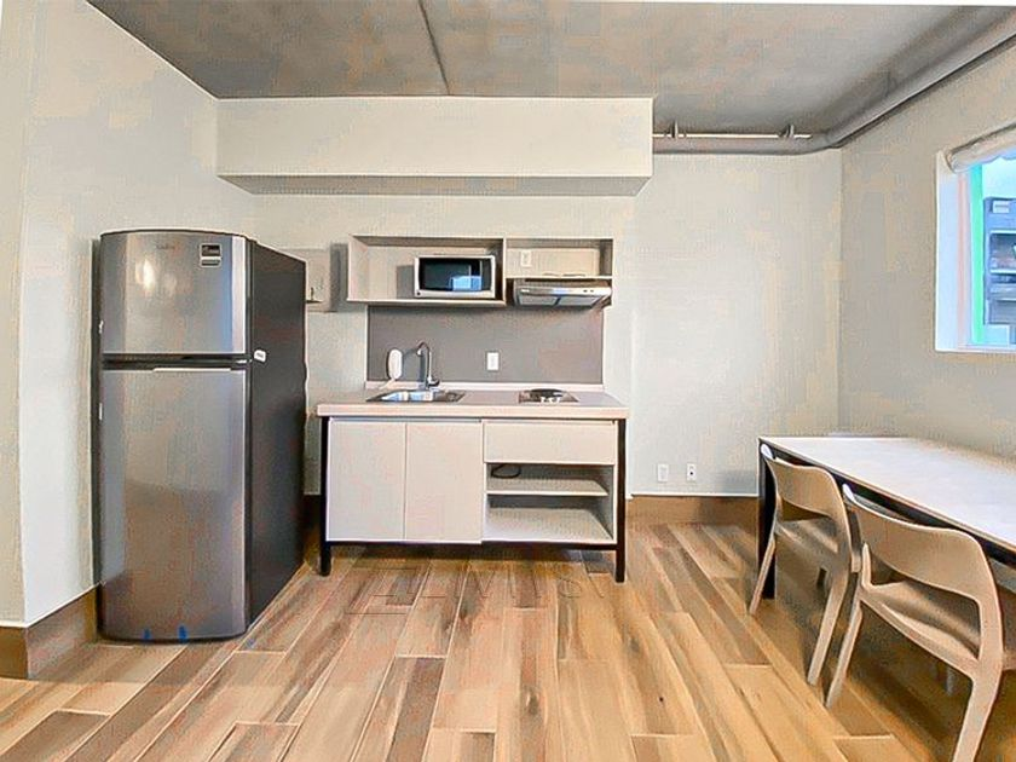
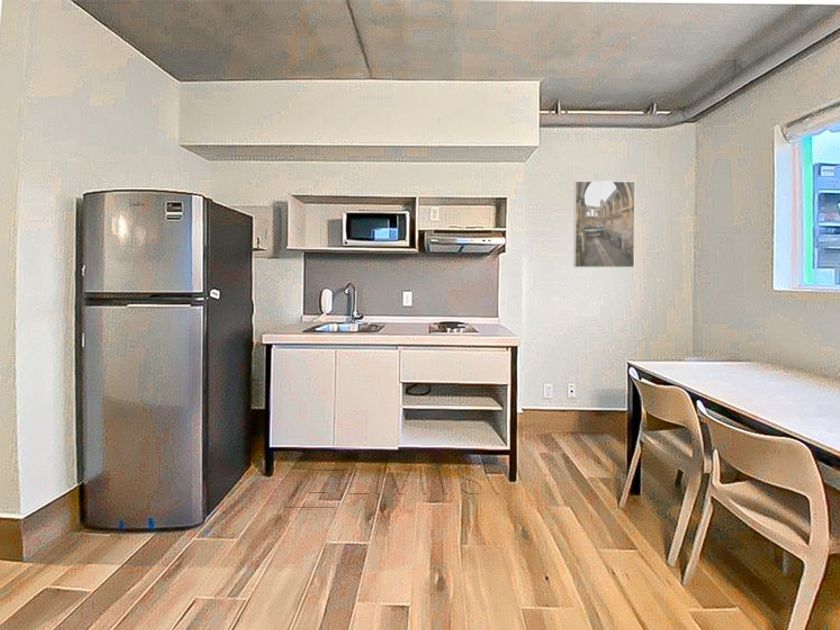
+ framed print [573,180,636,269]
